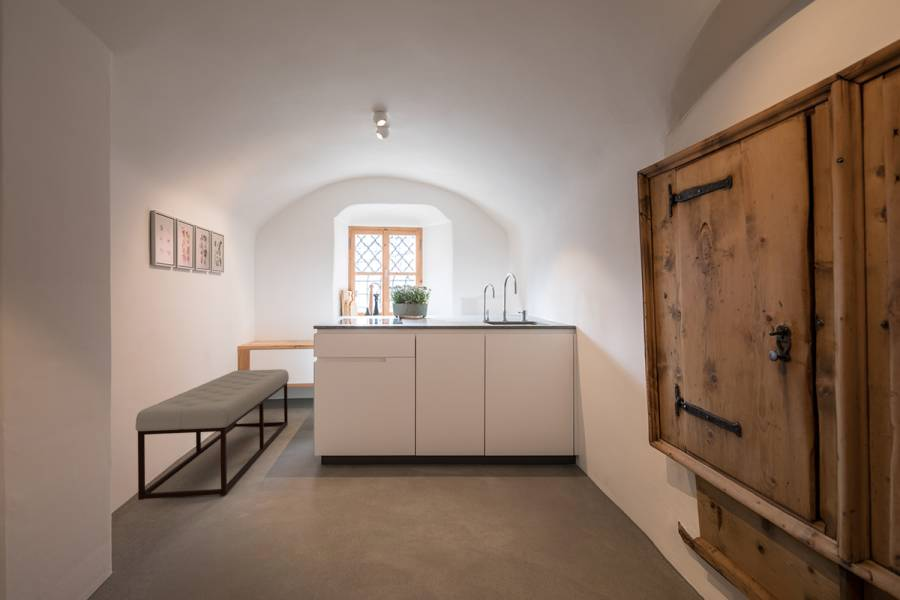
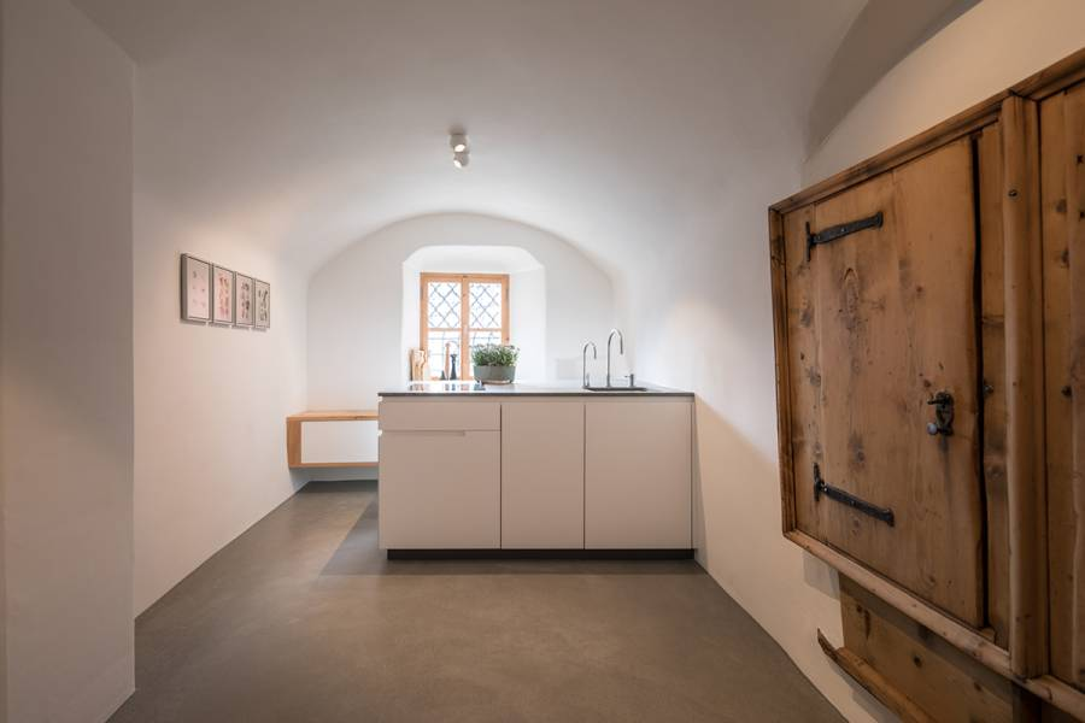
- bench [135,368,290,501]
